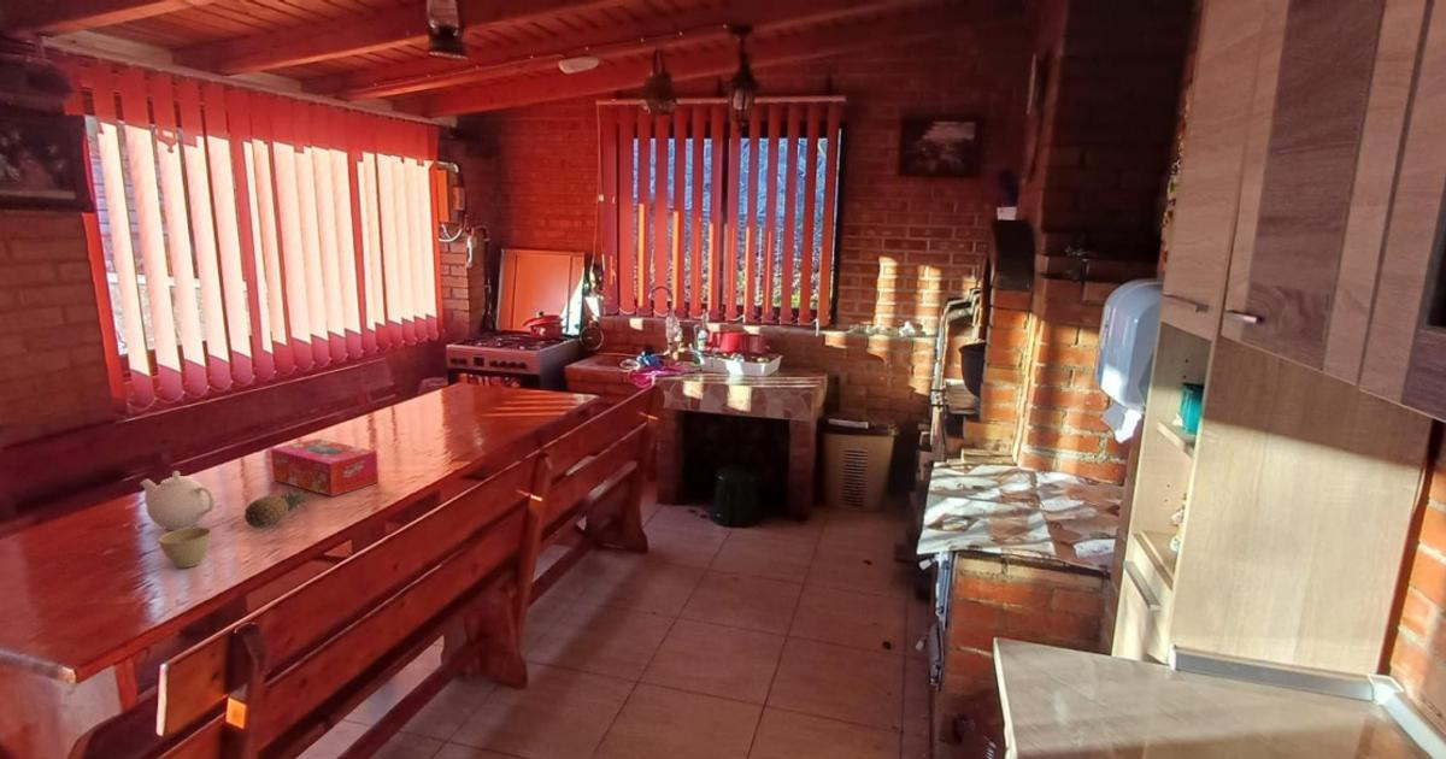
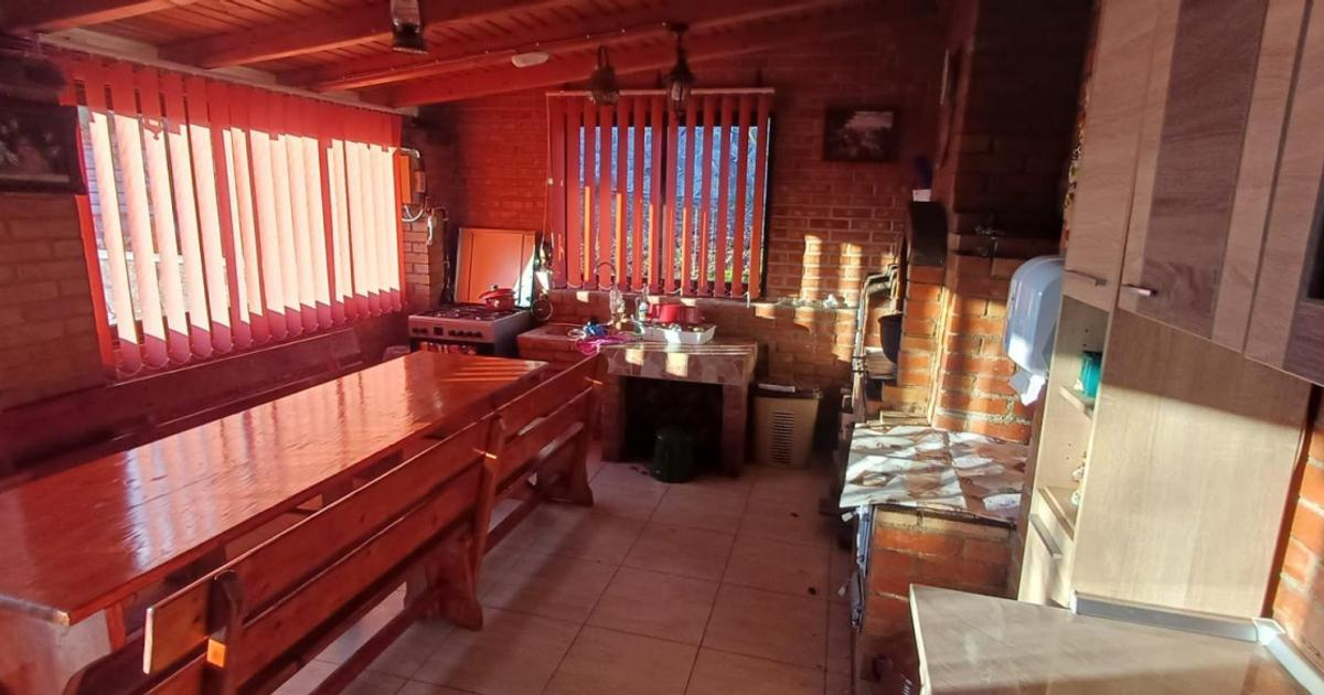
- teapot [139,470,217,531]
- fruit [243,488,310,529]
- tissue box [270,437,380,498]
- flower pot [158,526,213,569]
